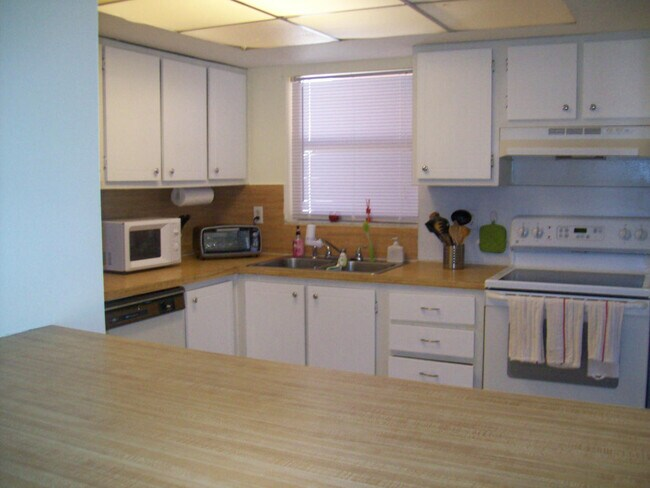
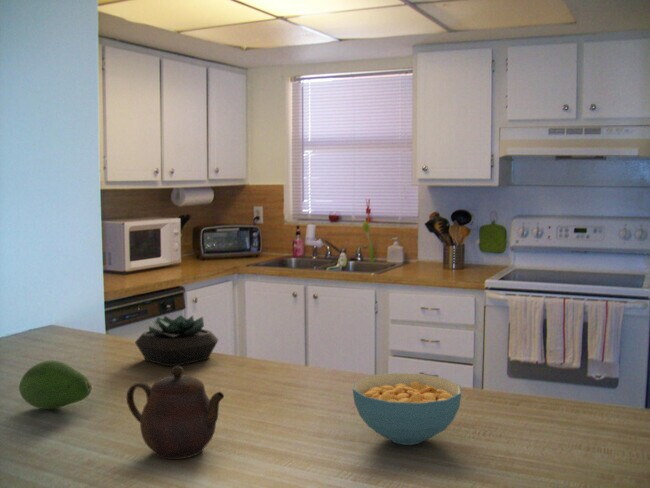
+ succulent plant [134,314,220,367]
+ fruit [18,360,93,410]
+ teapot [126,365,225,460]
+ cereal bowl [352,372,462,446]
